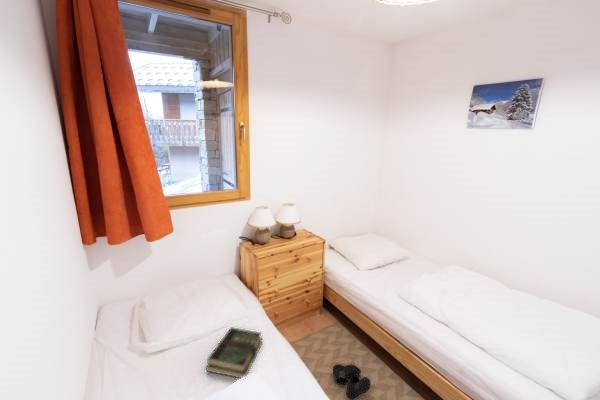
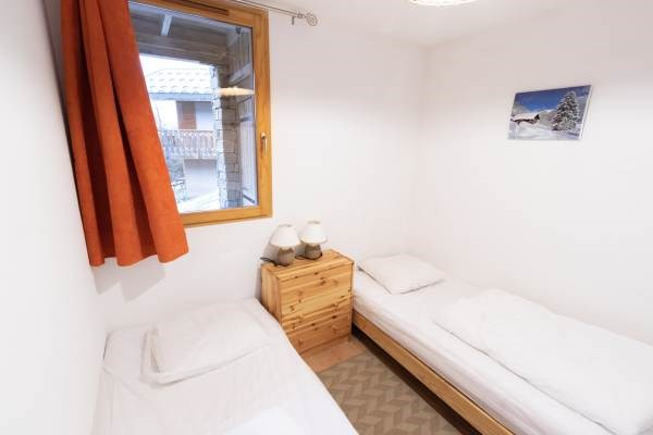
- book [205,326,264,379]
- boots [332,363,371,399]
